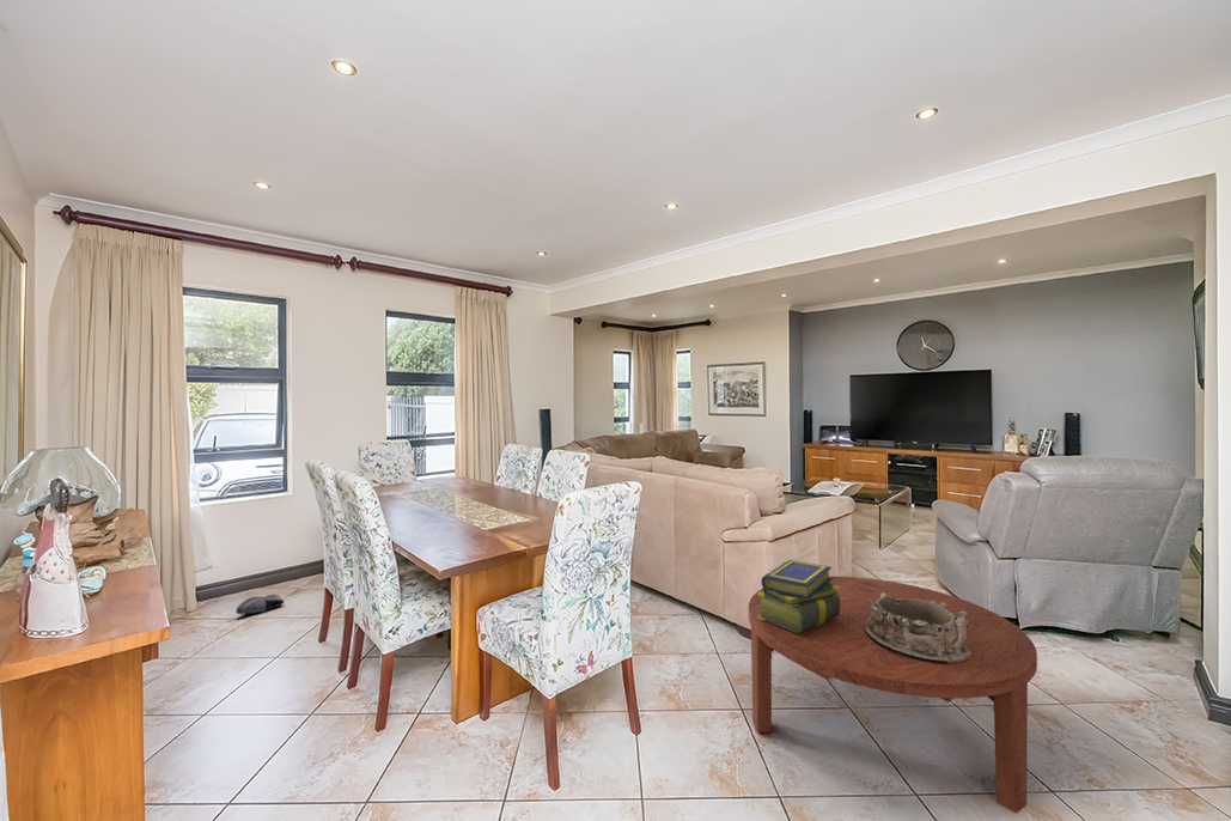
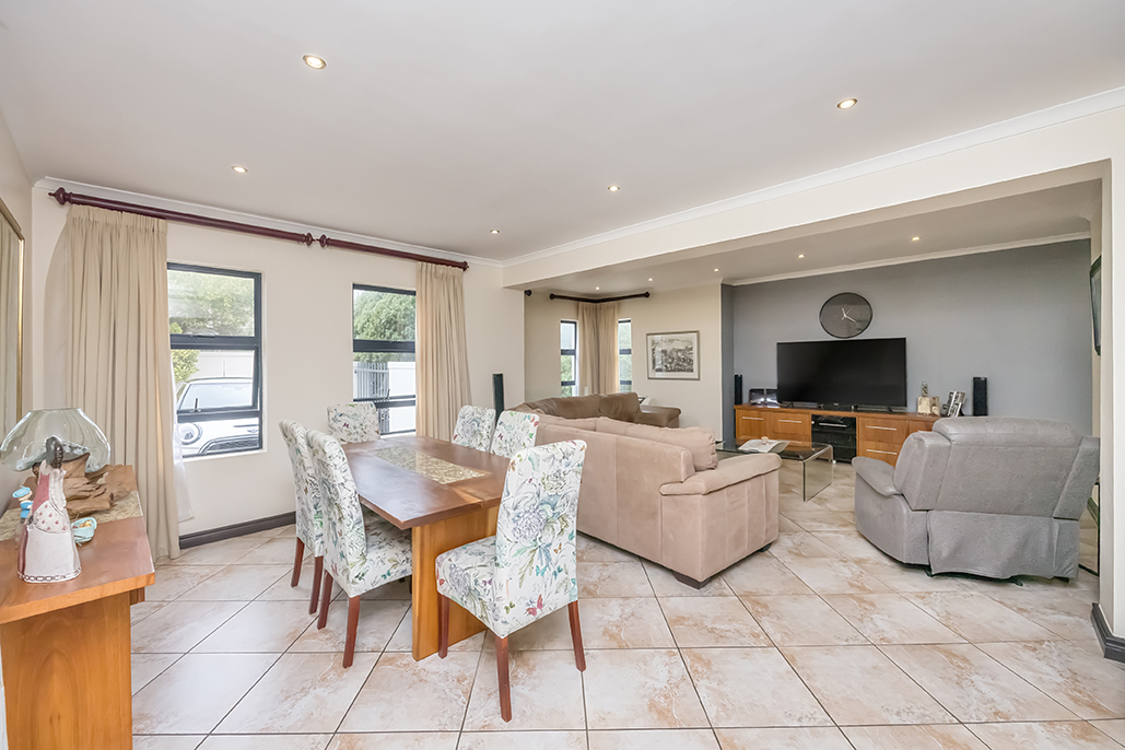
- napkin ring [865,594,971,663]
- shoe [234,594,286,615]
- stack of books [757,559,840,633]
- coffee table [748,576,1038,814]
